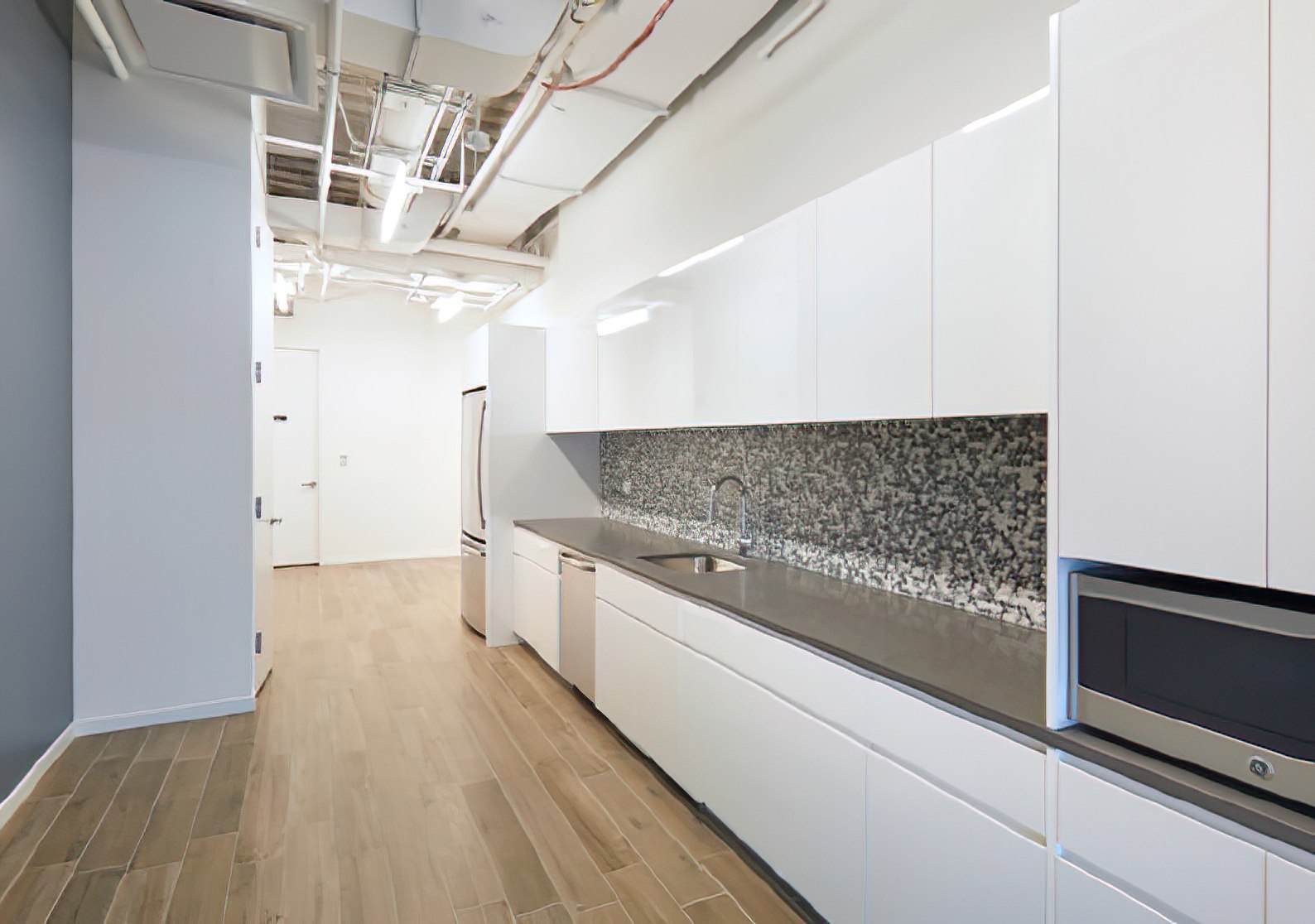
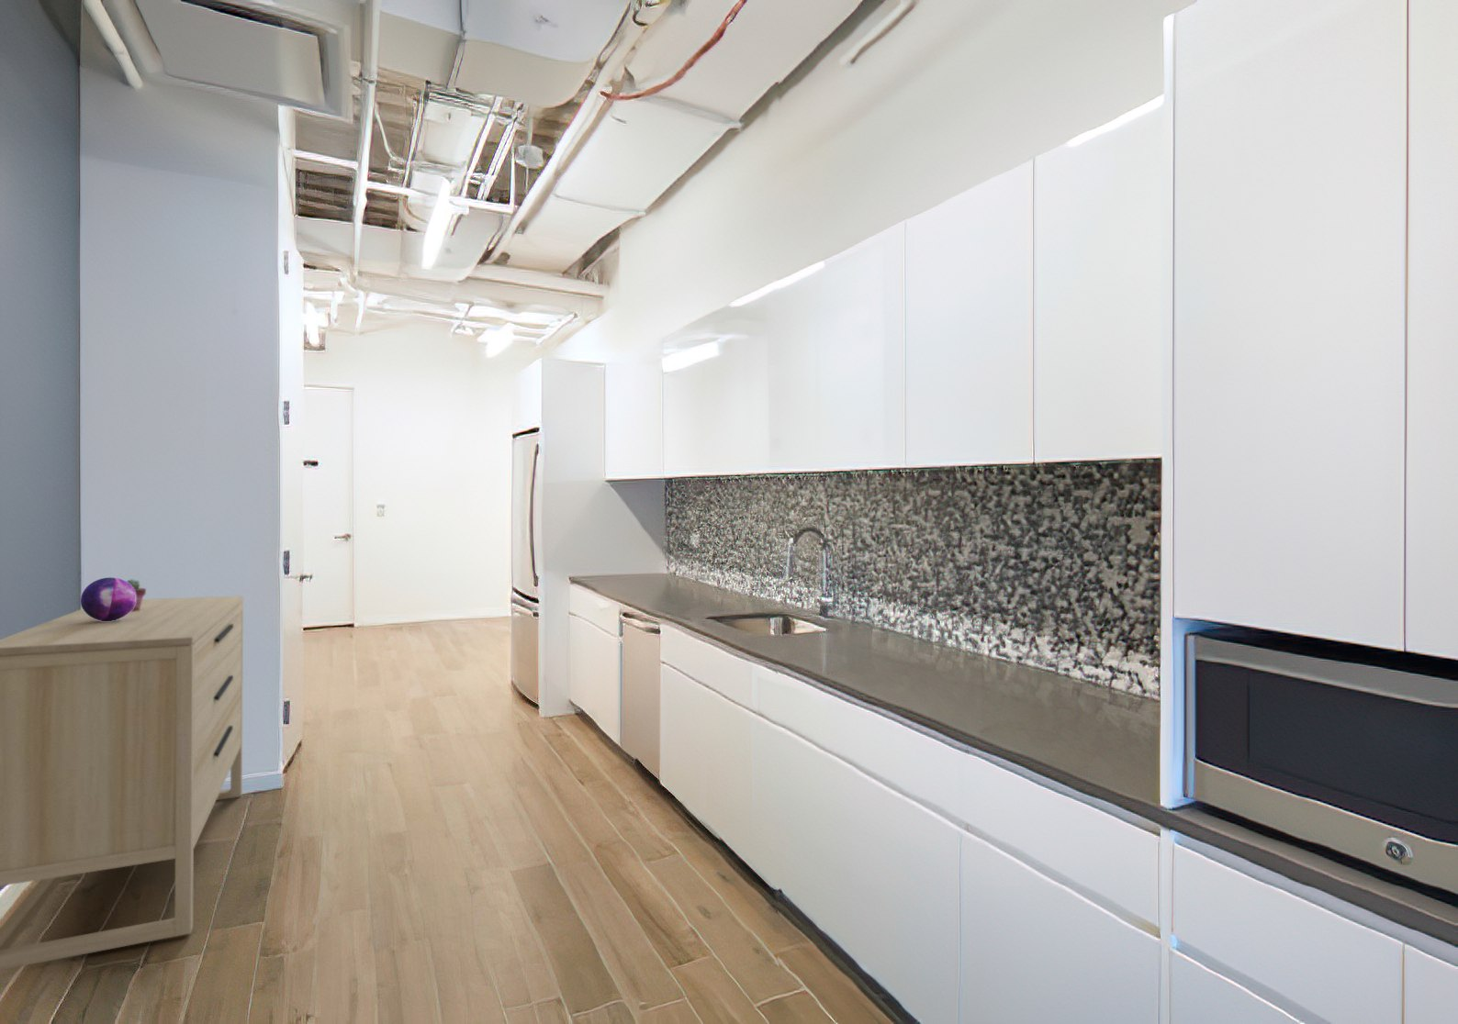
+ decorative orb [80,576,136,622]
+ potted succulent [125,578,146,611]
+ dresser [0,595,244,971]
